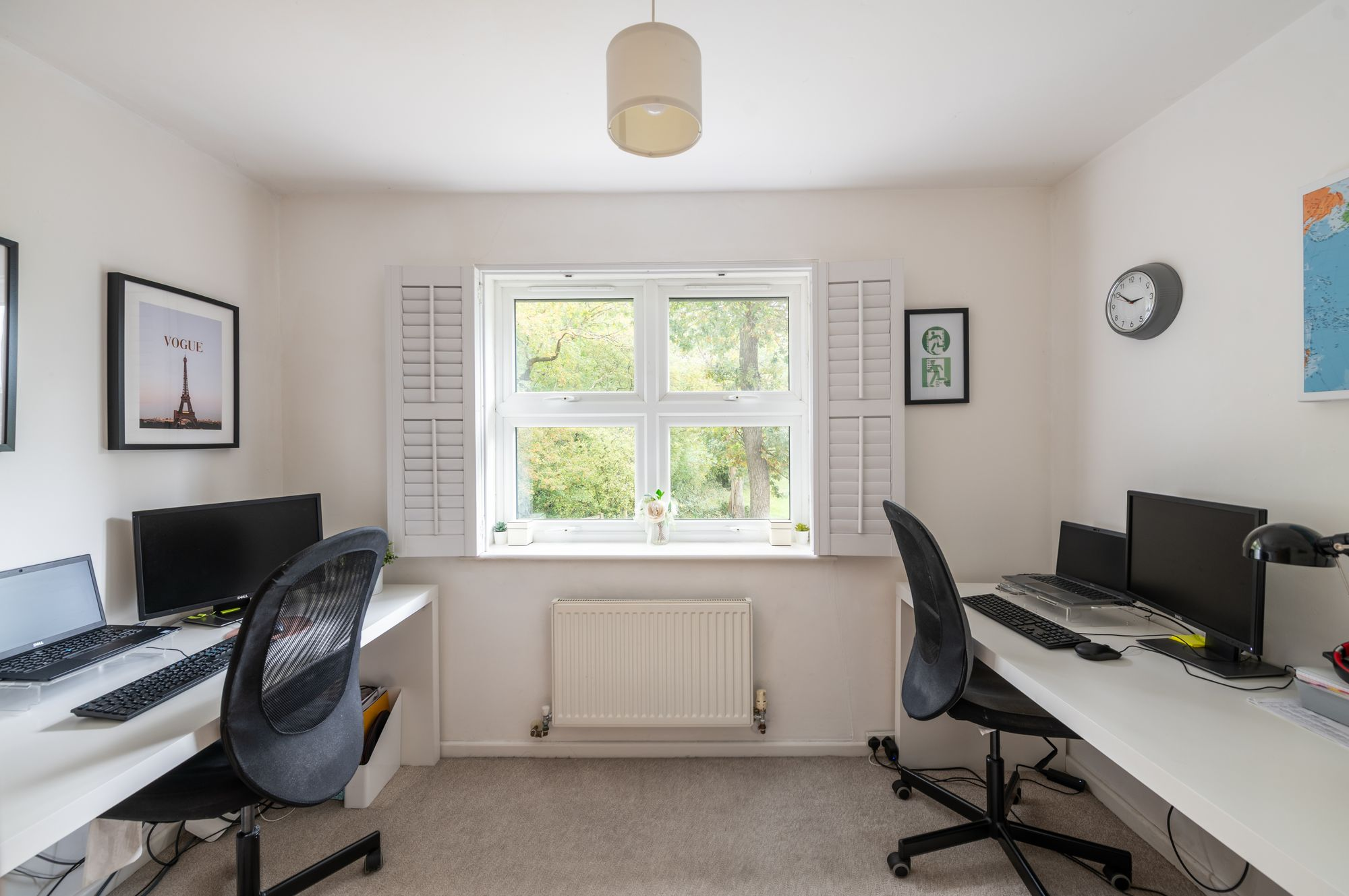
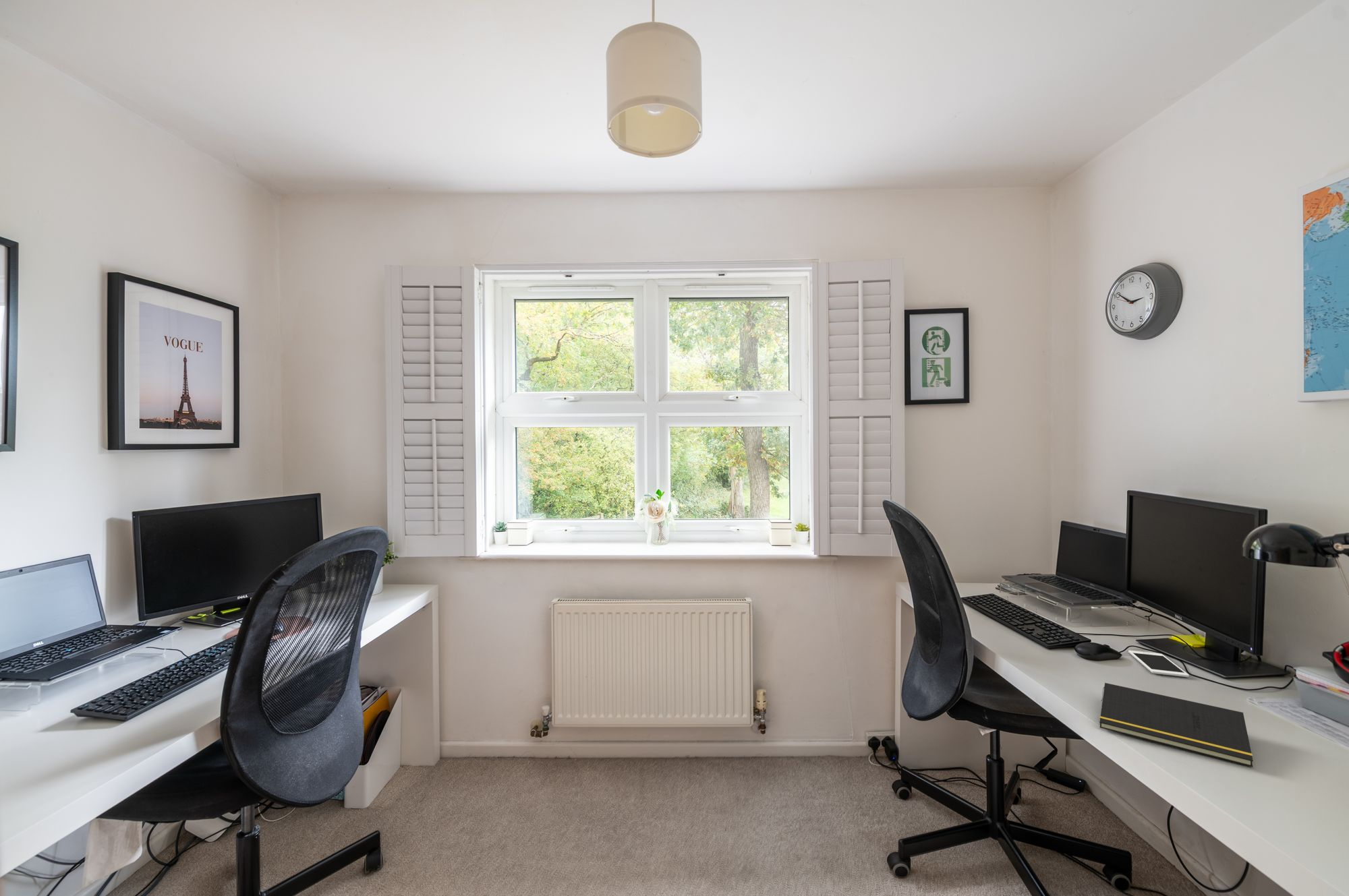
+ cell phone [1128,650,1190,678]
+ notepad [1099,682,1254,768]
